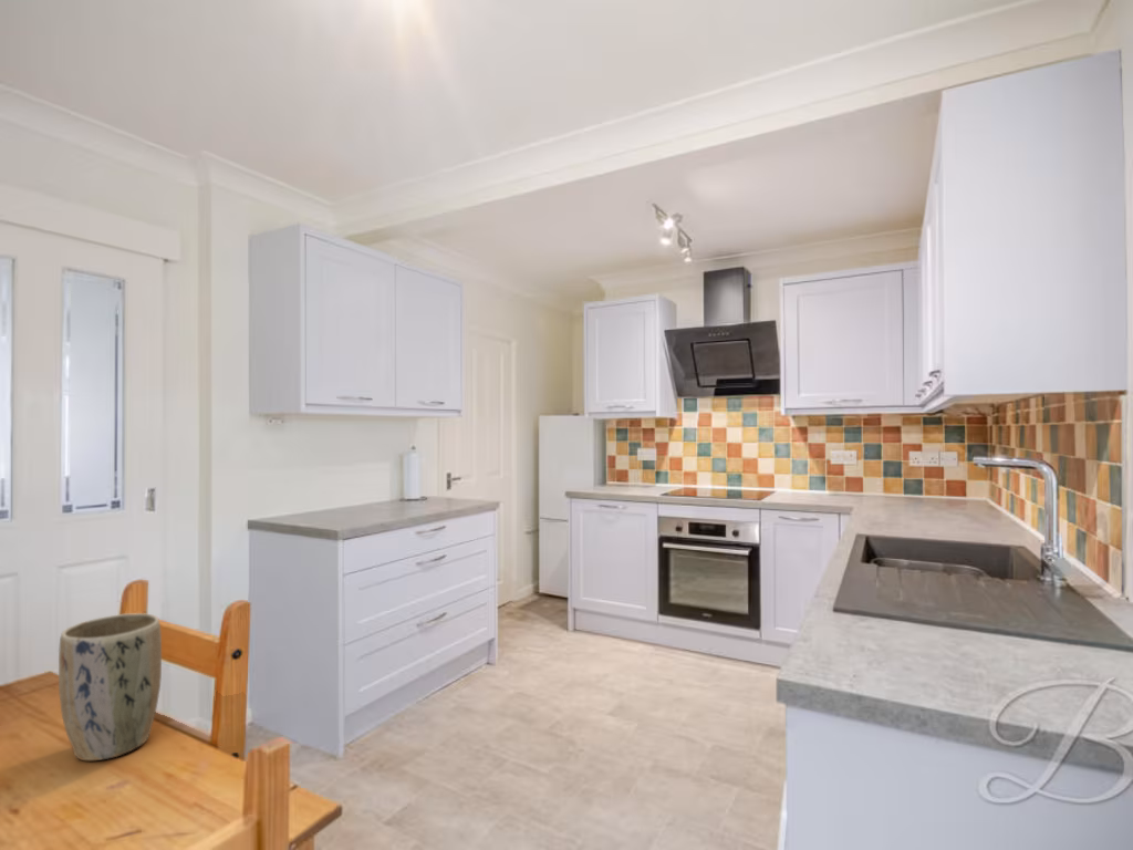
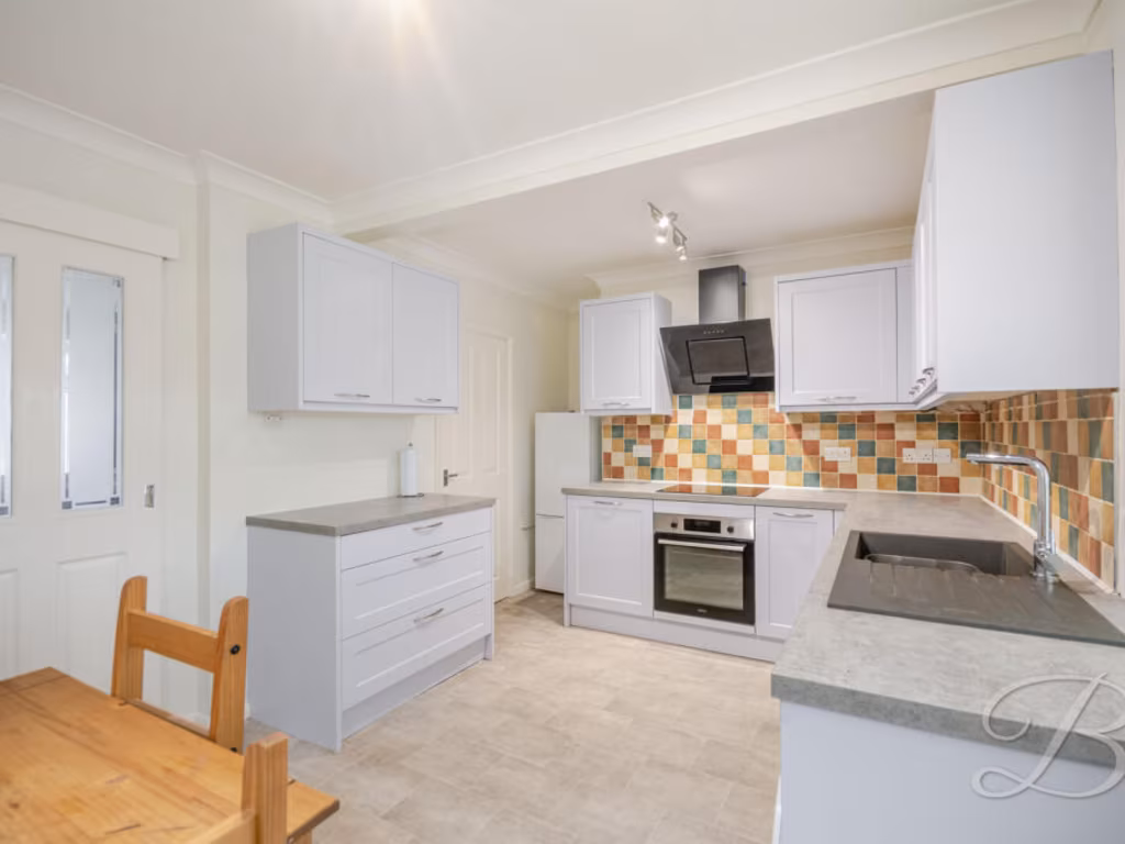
- plant pot [58,612,163,761]
